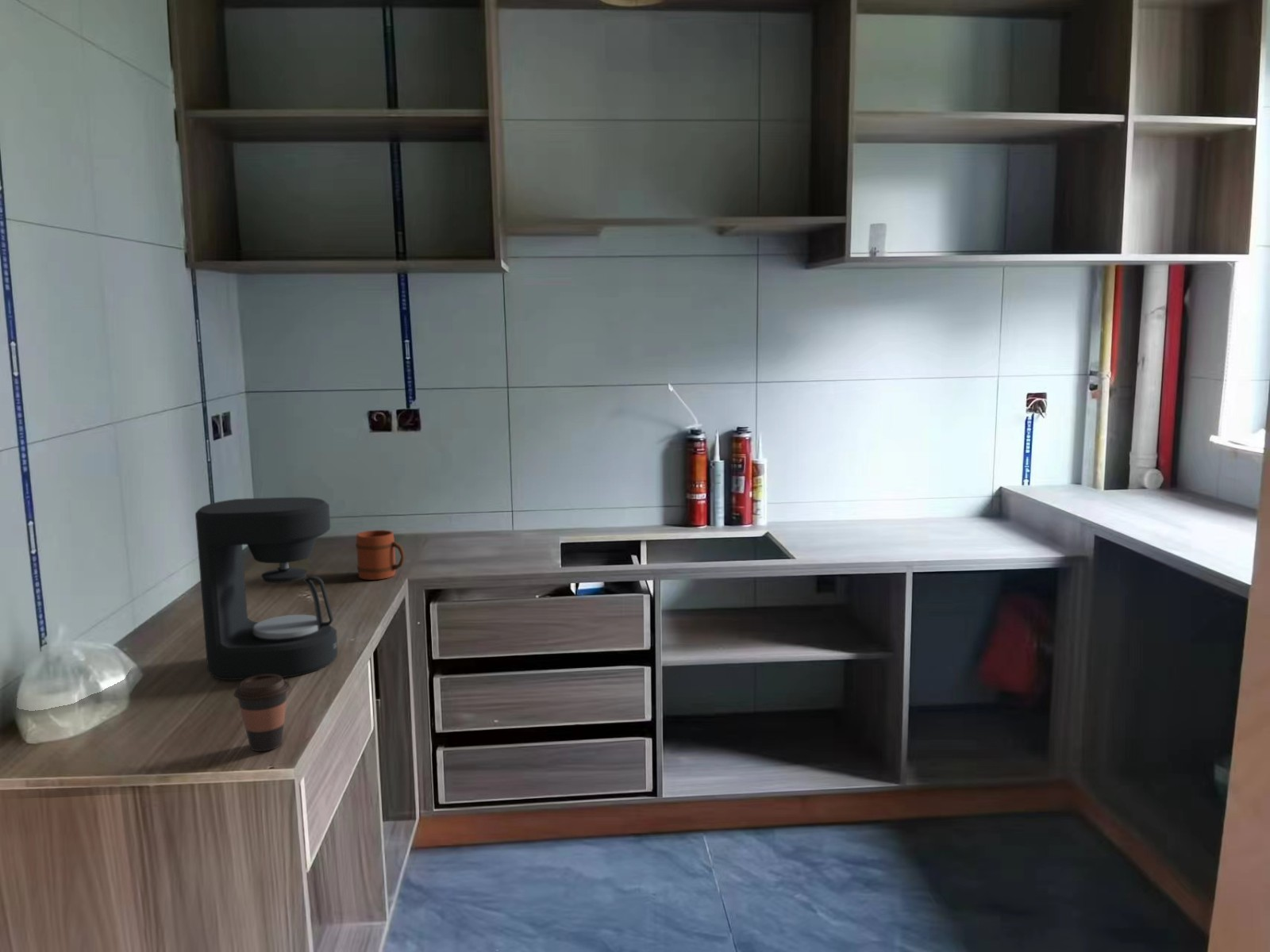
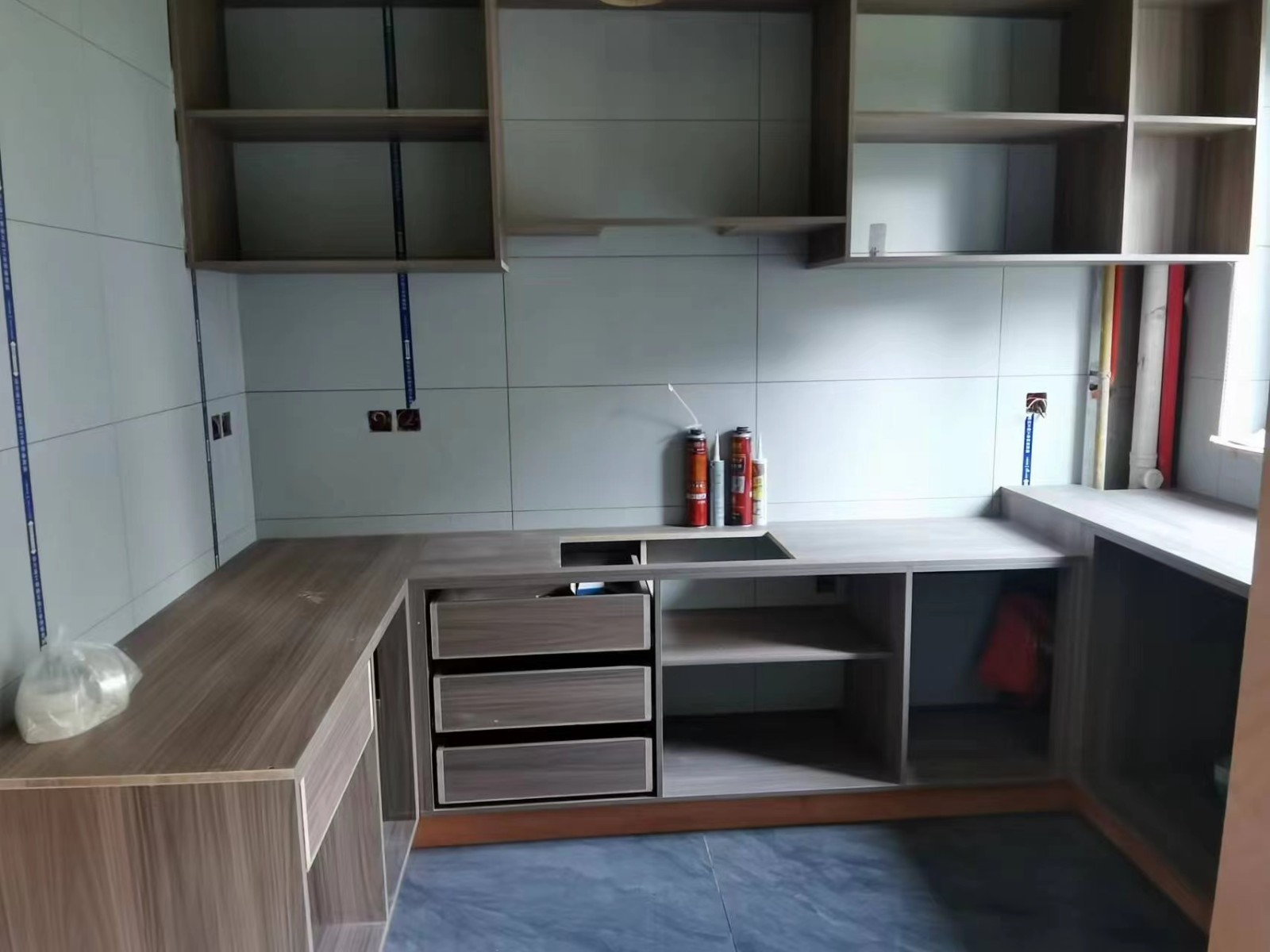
- coffee cup [233,674,291,752]
- coffee maker [194,497,339,681]
- mug [355,529,406,581]
